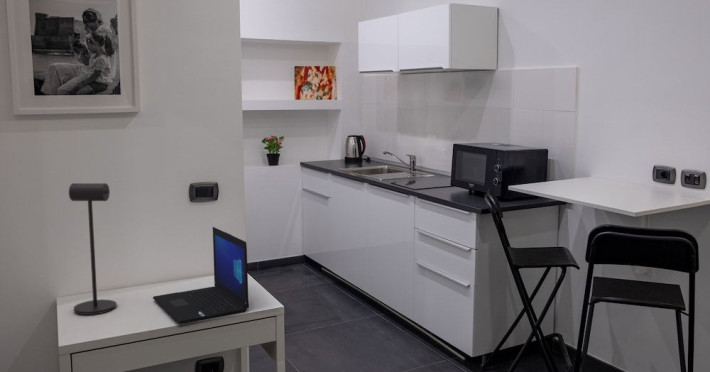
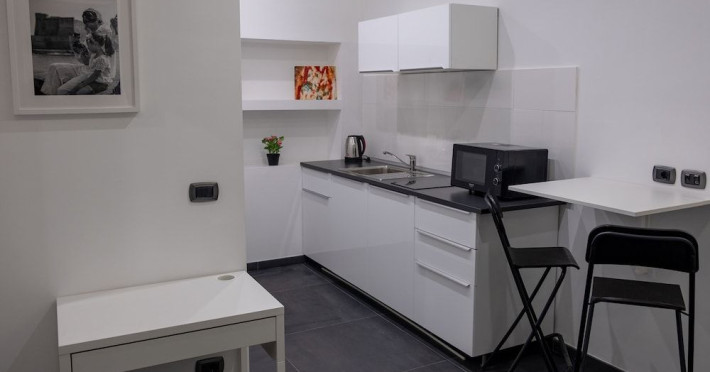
- desk lamp [68,182,118,316]
- laptop [152,226,250,324]
